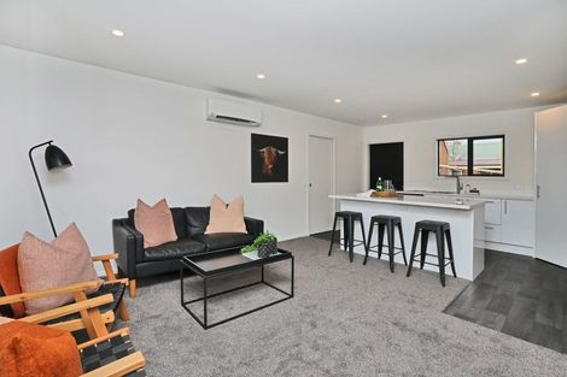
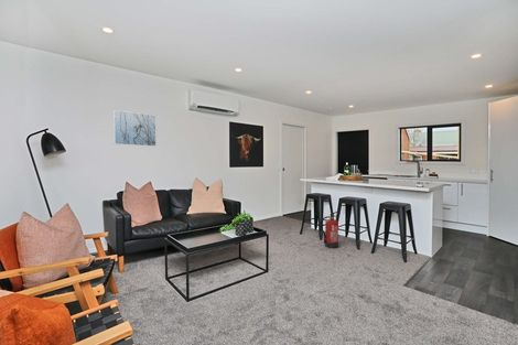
+ fire extinguisher [320,209,341,249]
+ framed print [112,109,157,148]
